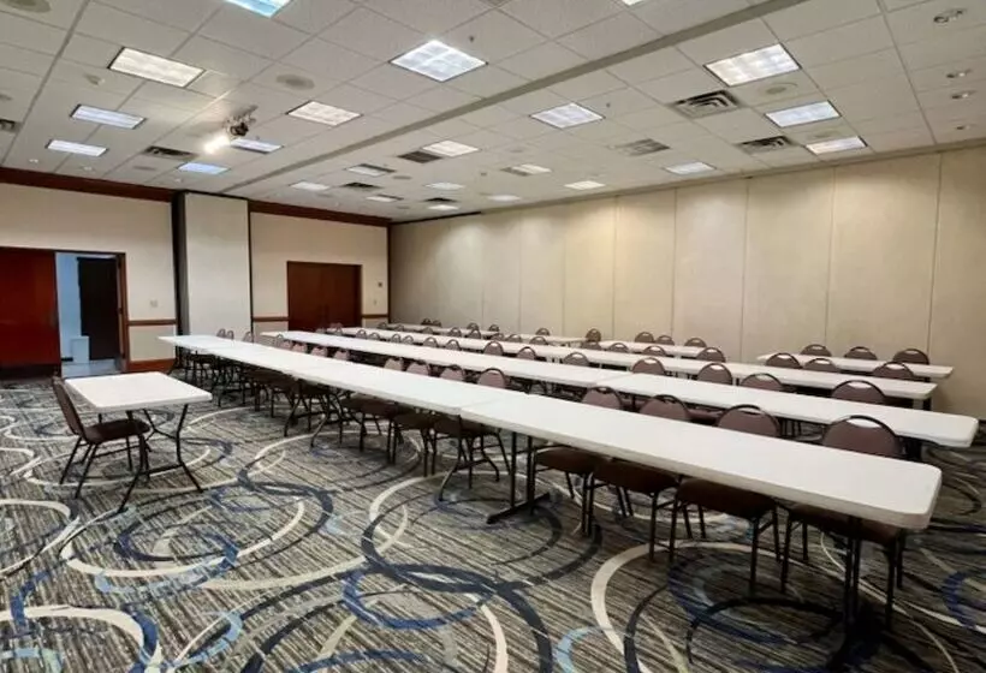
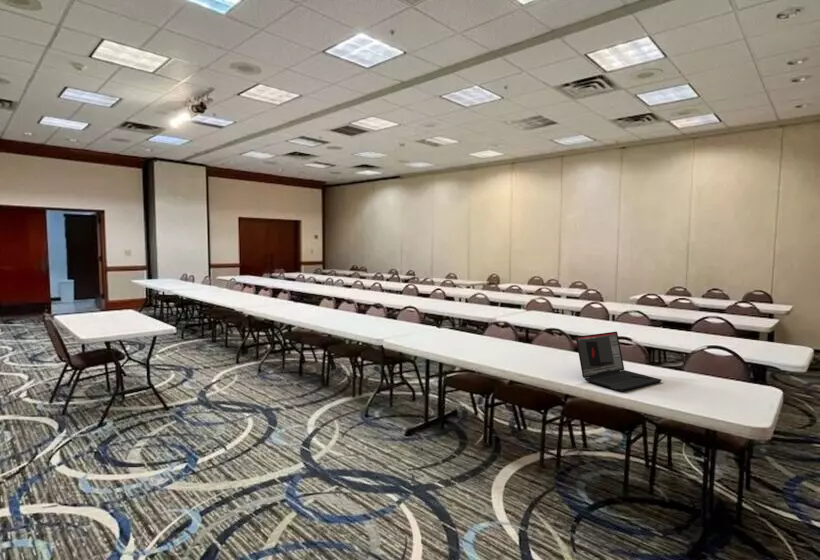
+ laptop [575,331,662,392]
